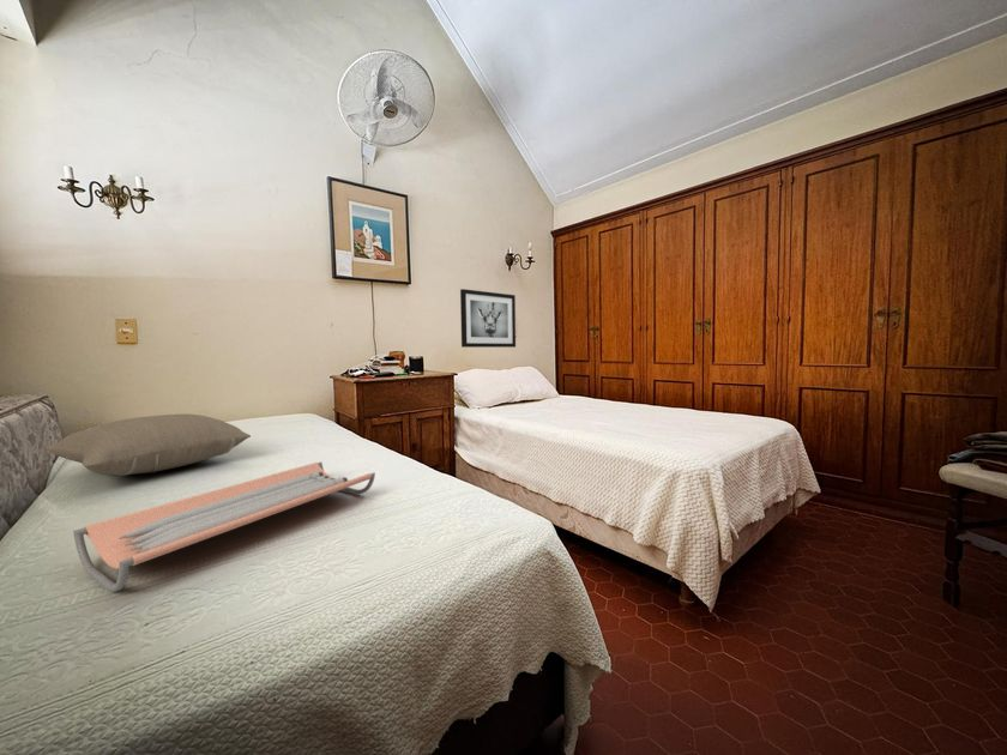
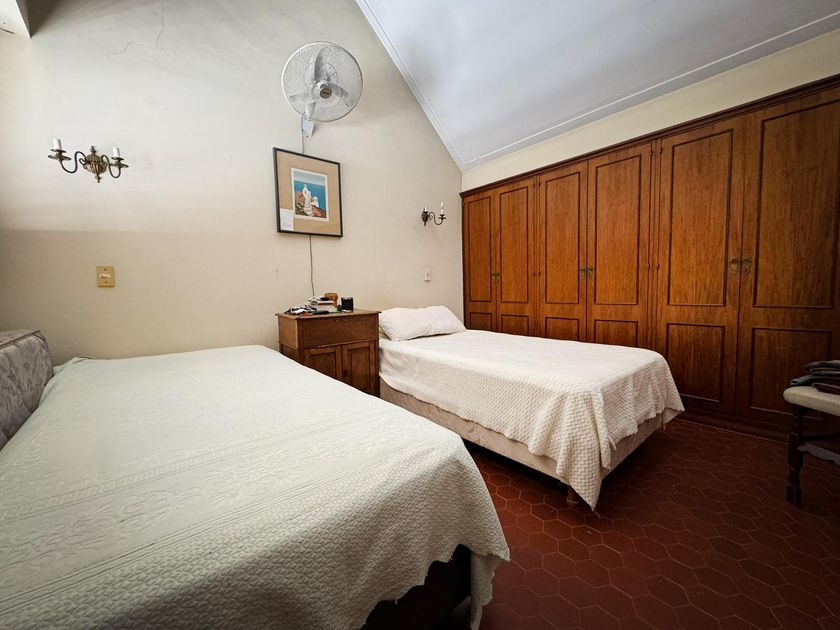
- tray [72,460,376,593]
- wall art [459,288,517,349]
- pillow [44,413,252,477]
